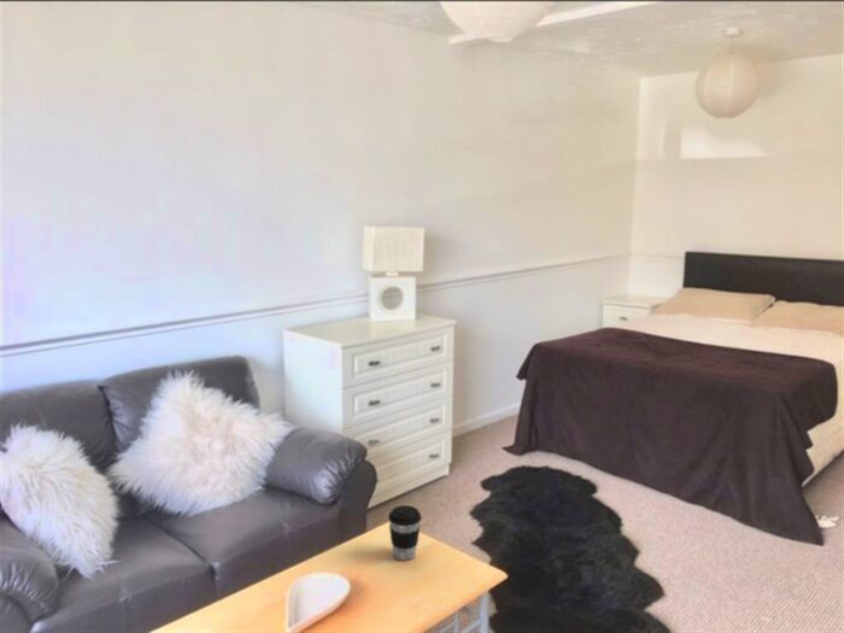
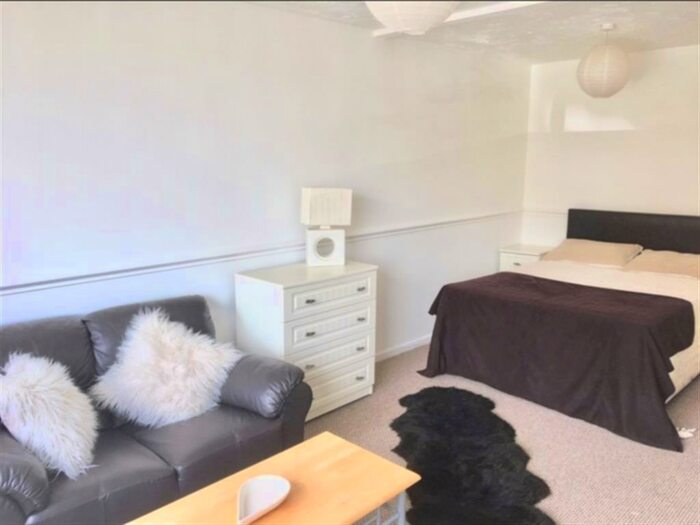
- coffee cup [387,504,423,562]
